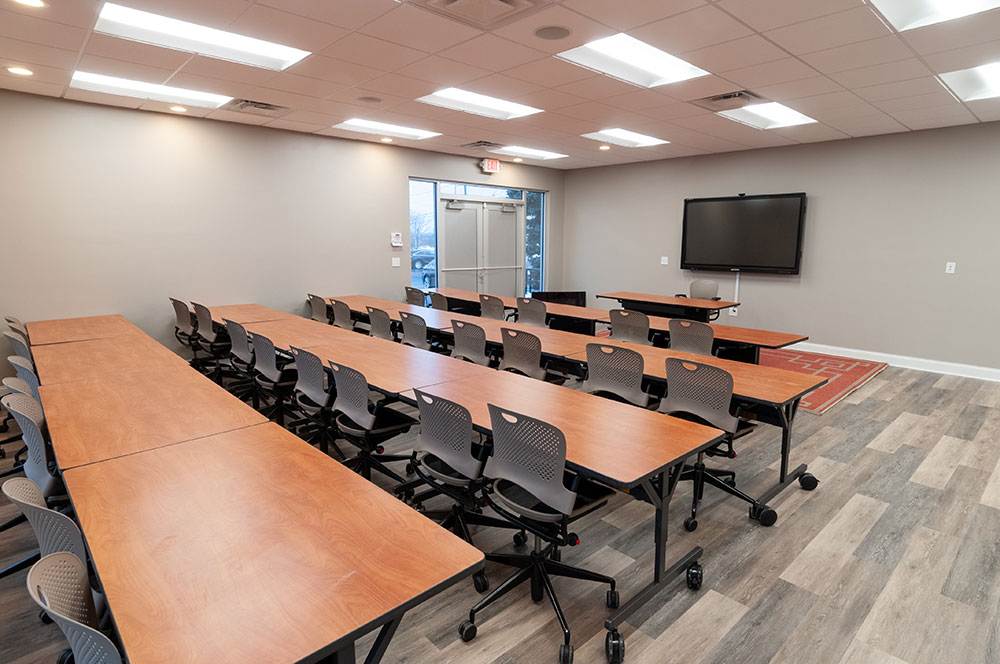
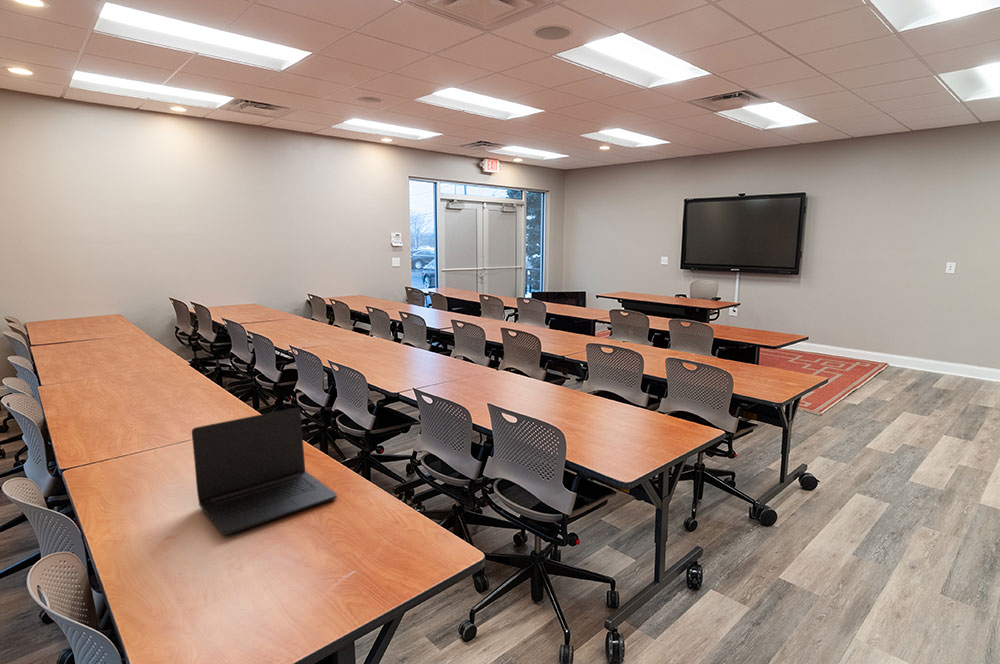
+ laptop [191,407,338,536]
